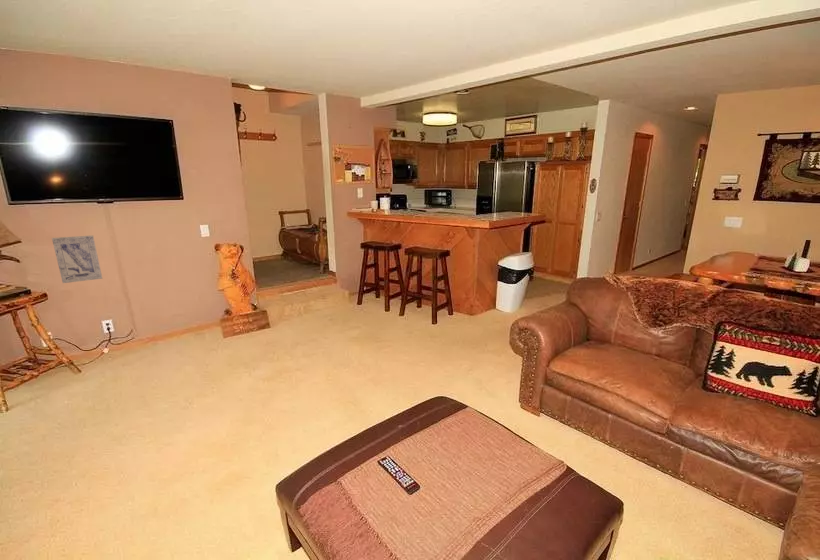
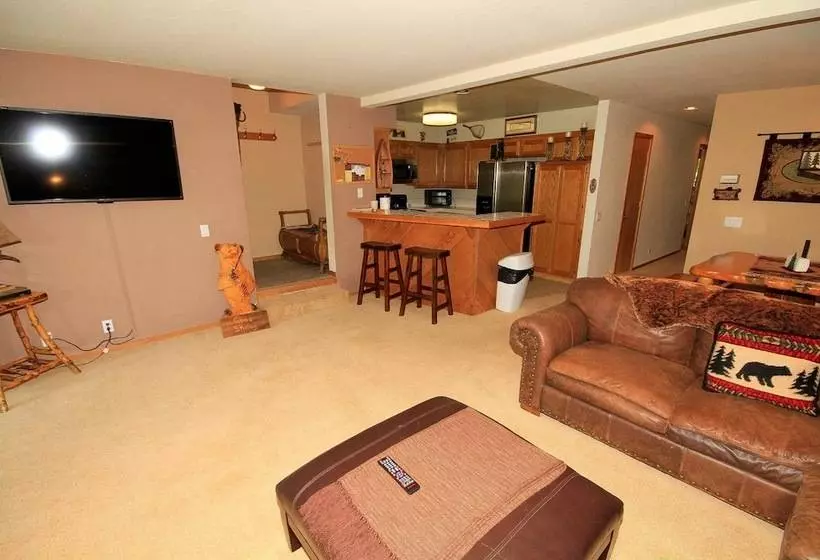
- wall art [51,234,103,284]
